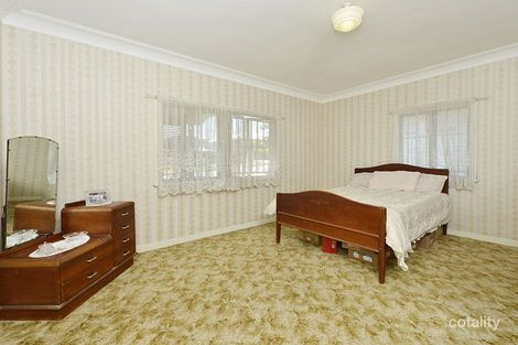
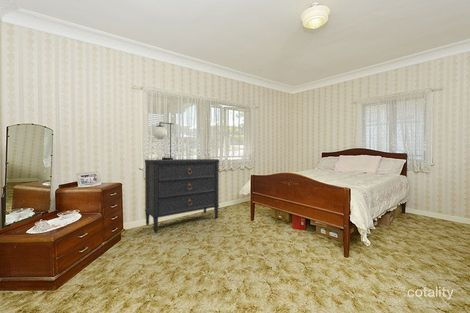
+ dresser [144,158,220,234]
+ lamp [152,121,174,160]
